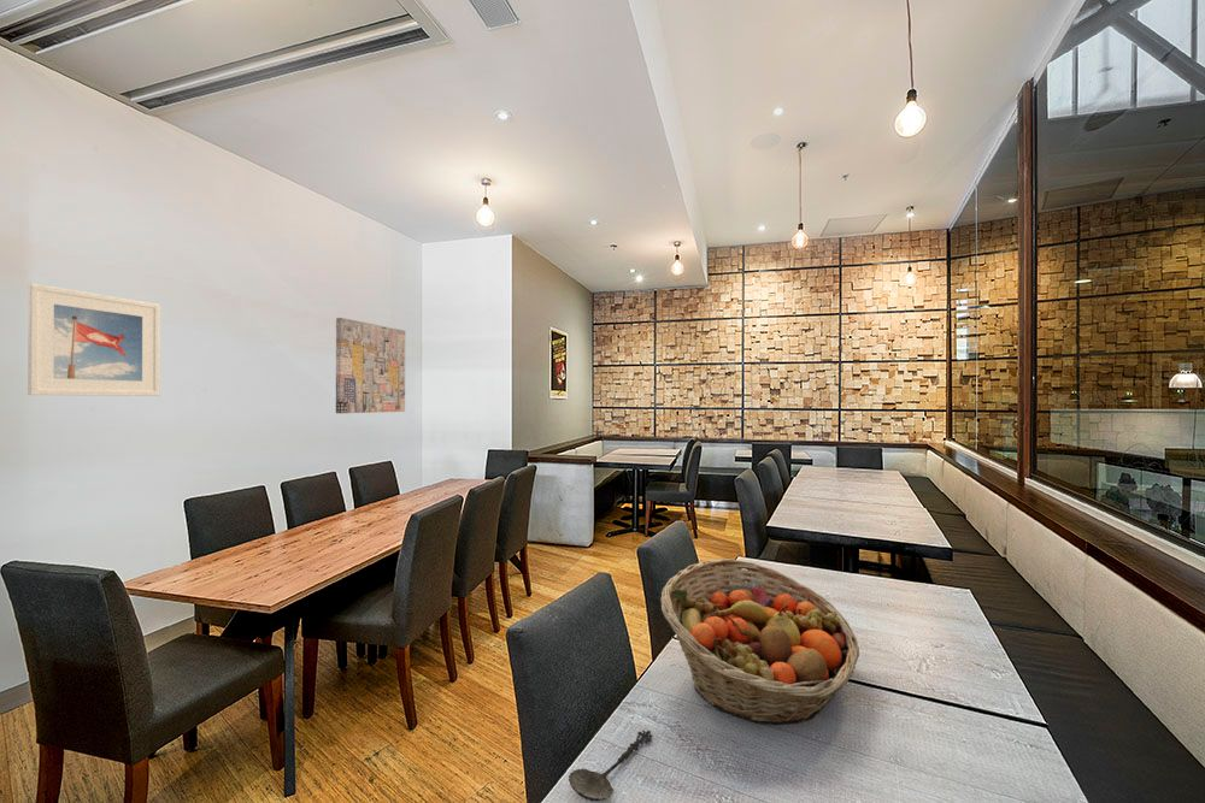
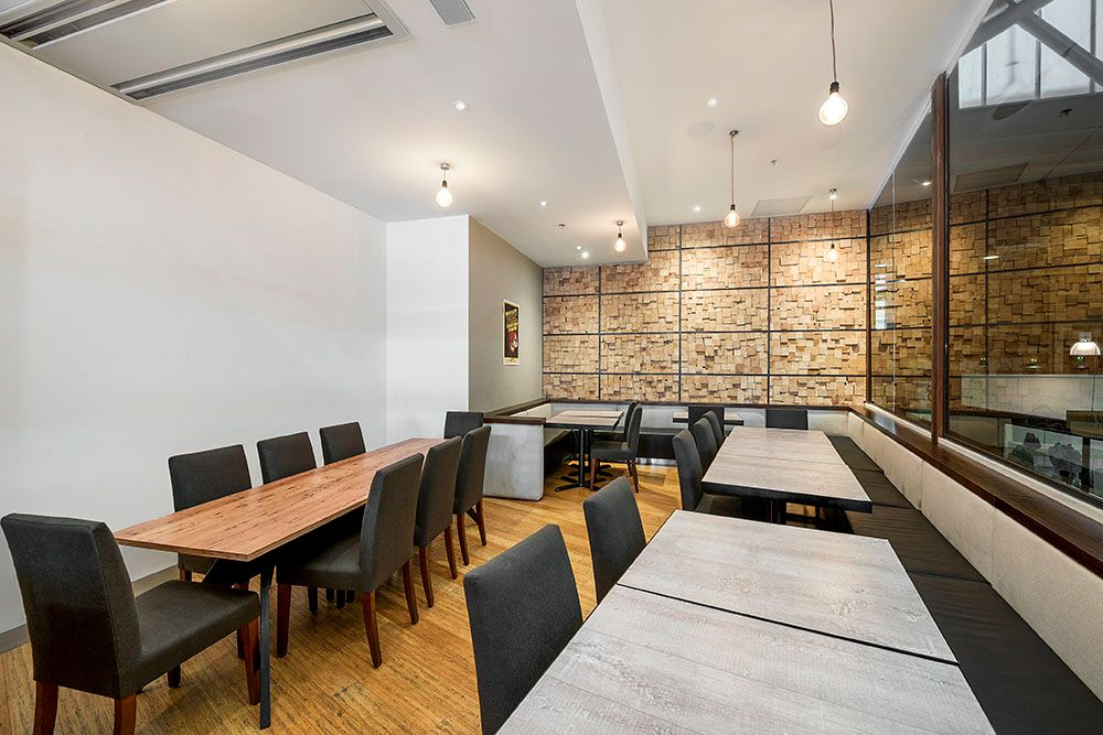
- wall art [335,317,406,414]
- fruit basket [660,557,860,726]
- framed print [27,283,161,397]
- spoon [568,730,653,803]
